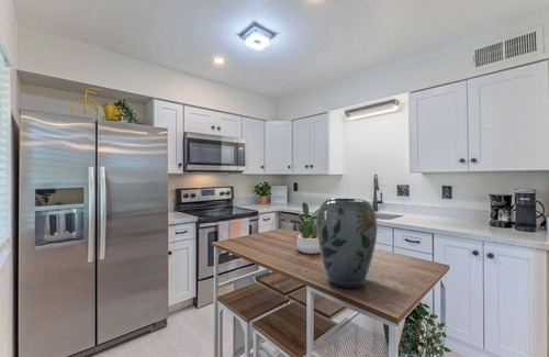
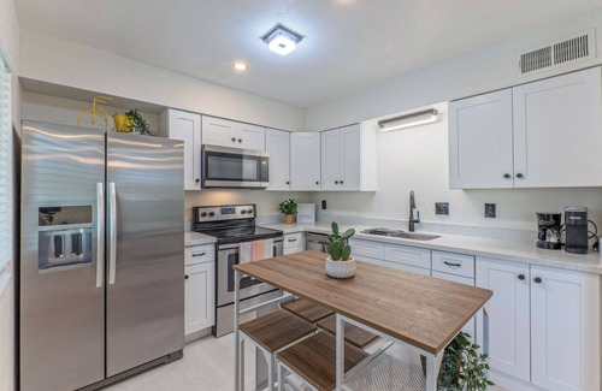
- vase [315,198,379,289]
